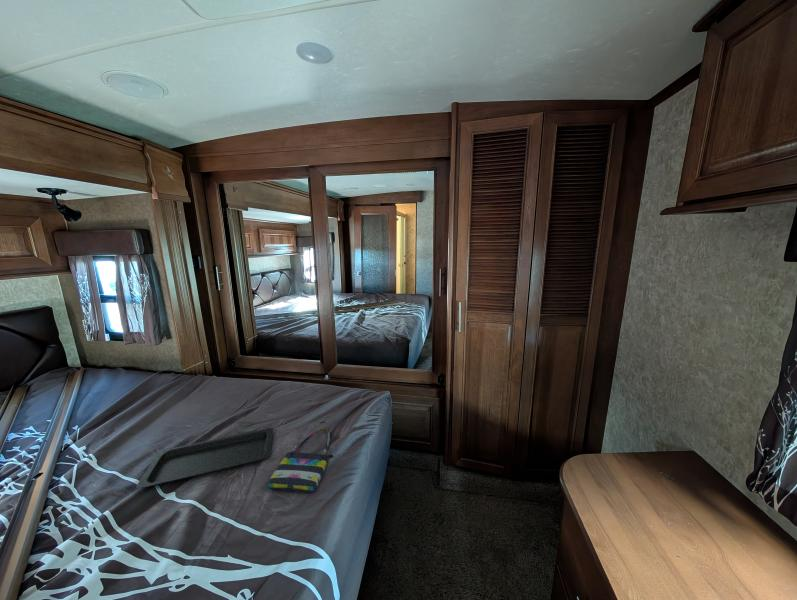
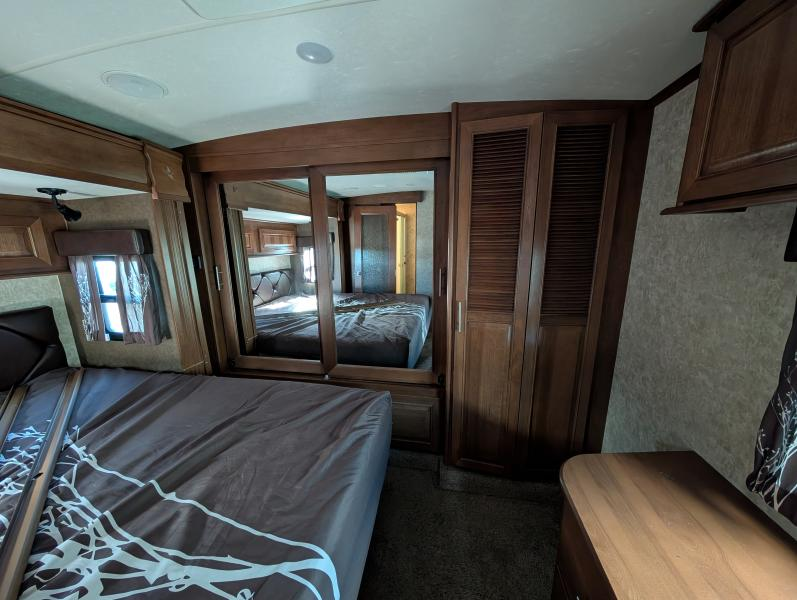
- tote bag [266,421,334,493]
- serving tray [135,427,274,489]
